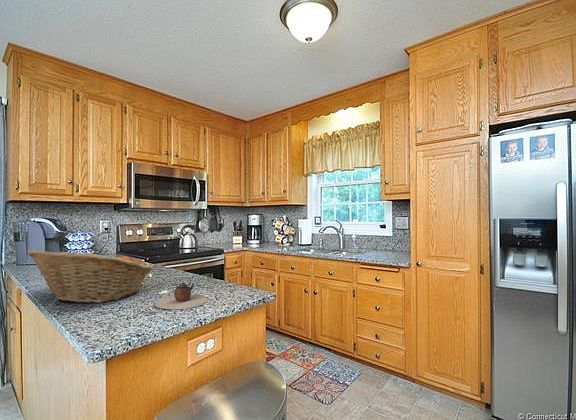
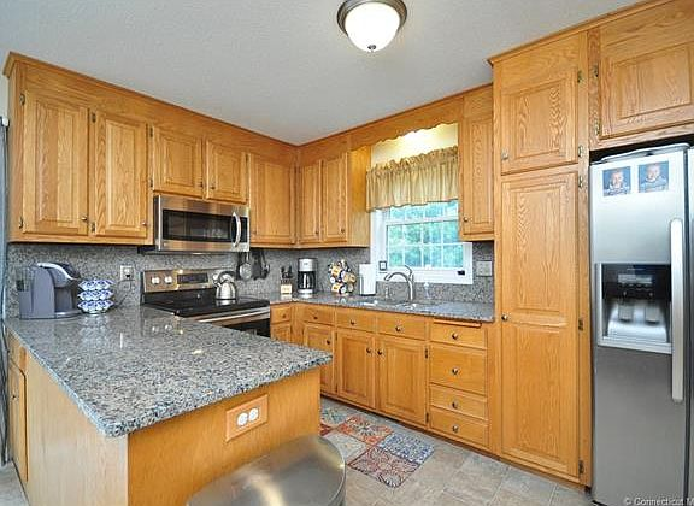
- teapot [153,276,208,310]
- fruit basket [26,249,154,304]
